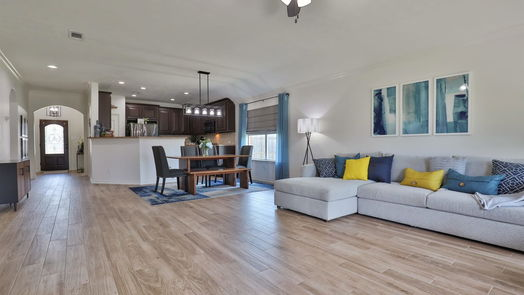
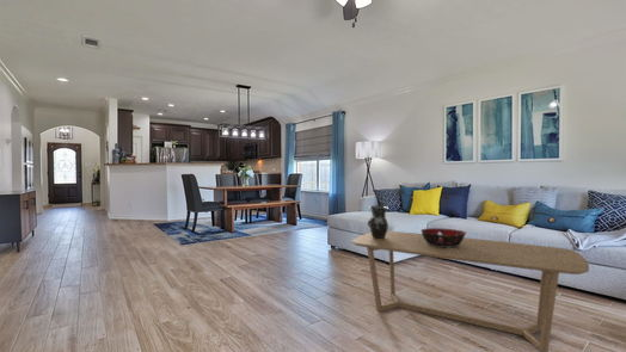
+ coffee table [351,230,590,352]
+ decorative bowl [419,227,467,247]
+ vase [367,204,389,239]
